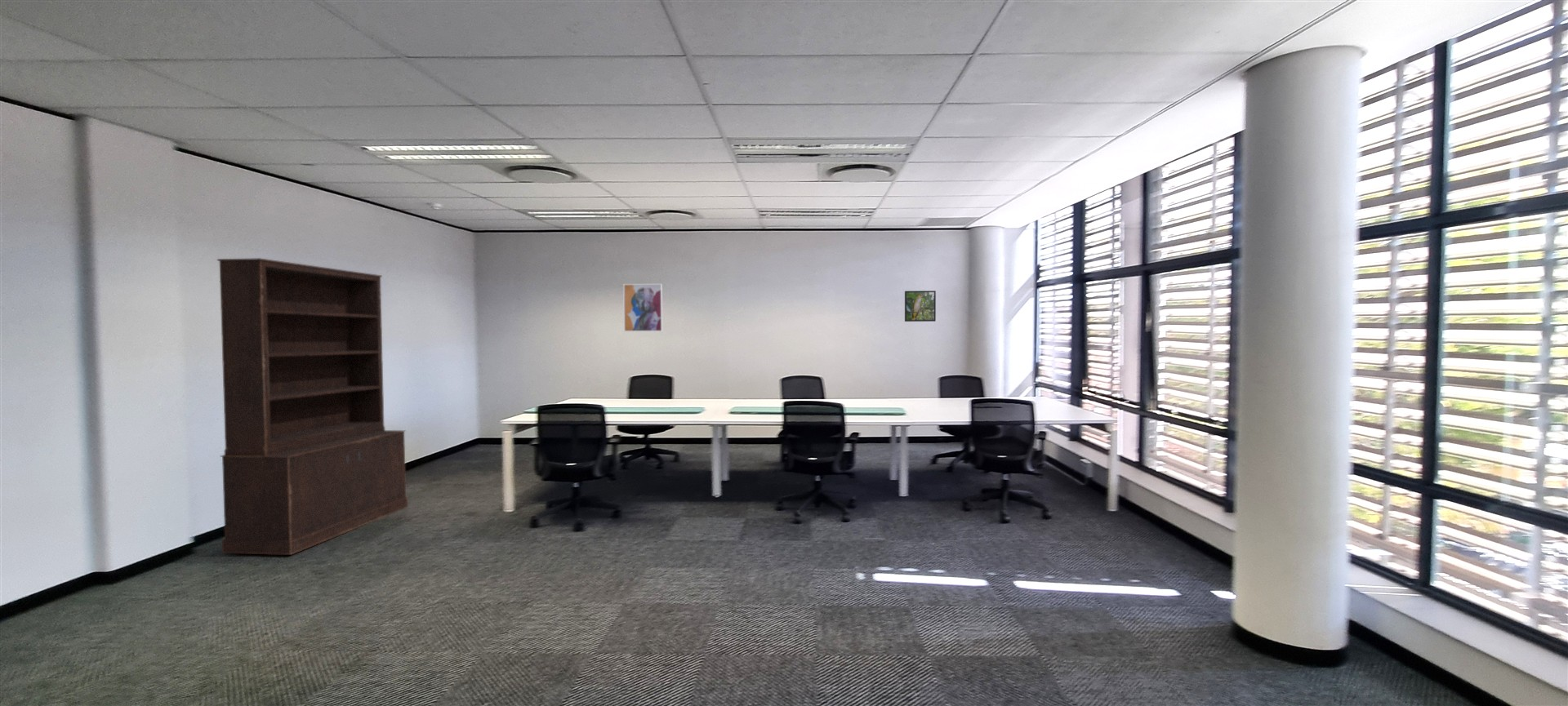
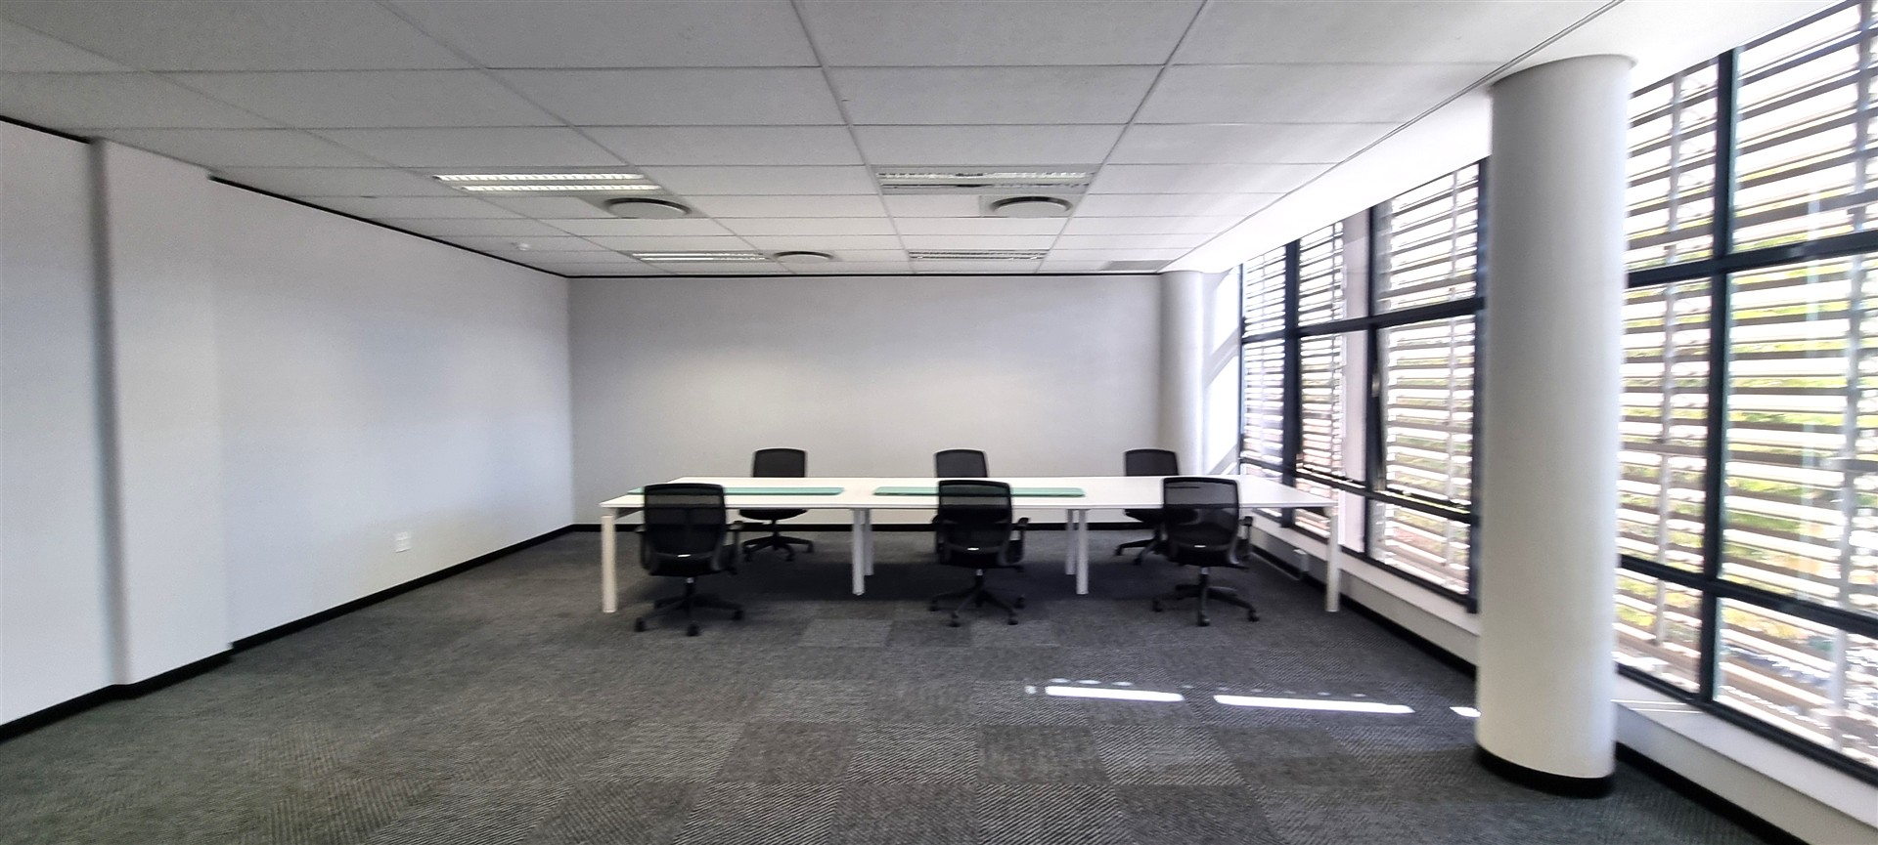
- wall art [622,283,663,332]
- bookcase [216,257,409,556]
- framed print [904,290,937,322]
